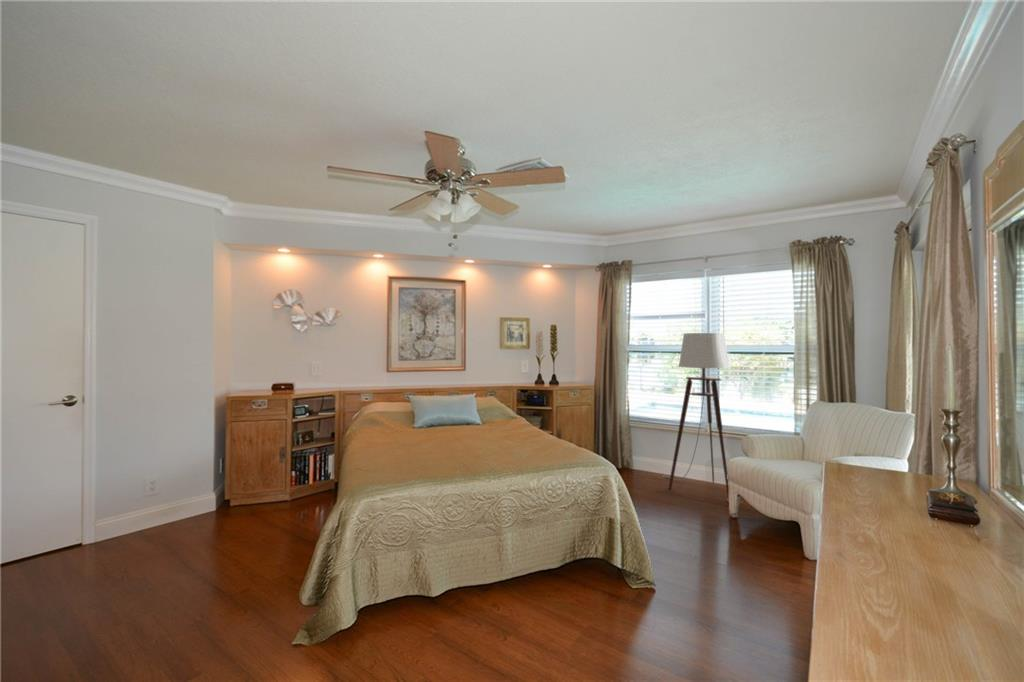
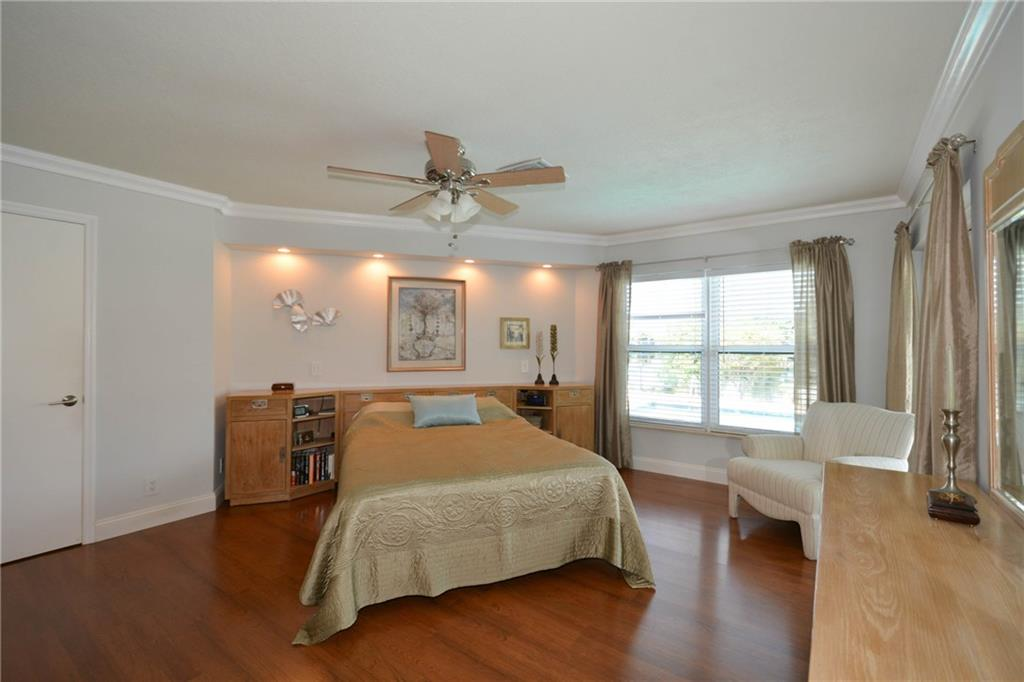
- floor lamp [663,332,731,497]
